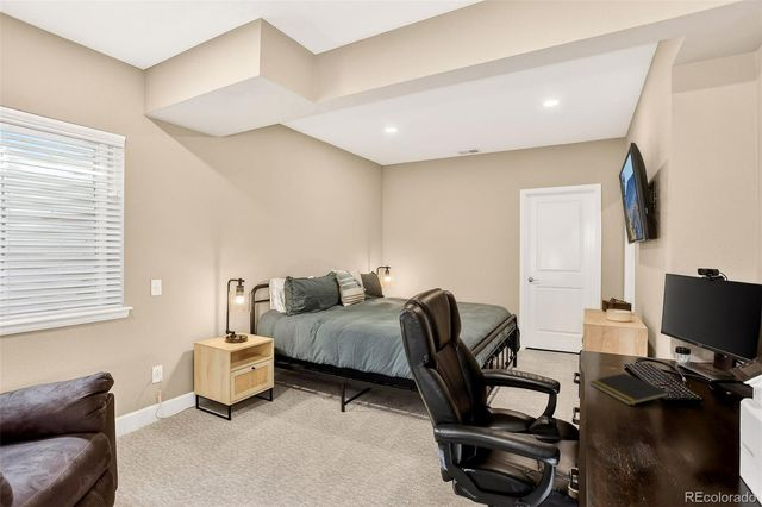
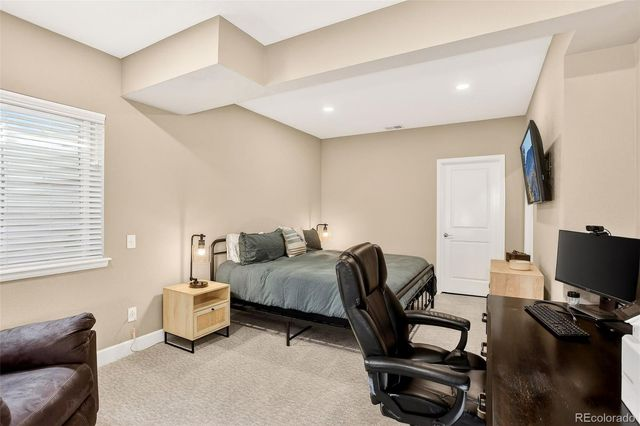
- notepad [588,371,670,406]
